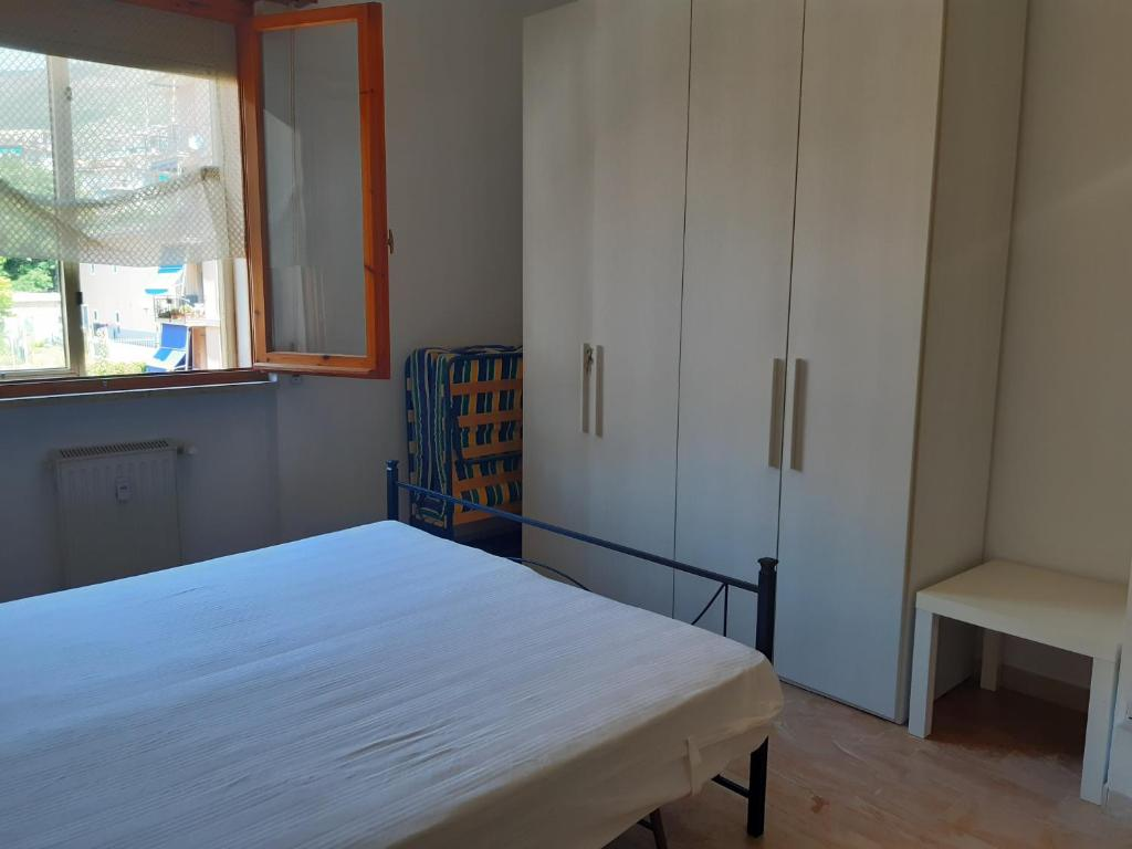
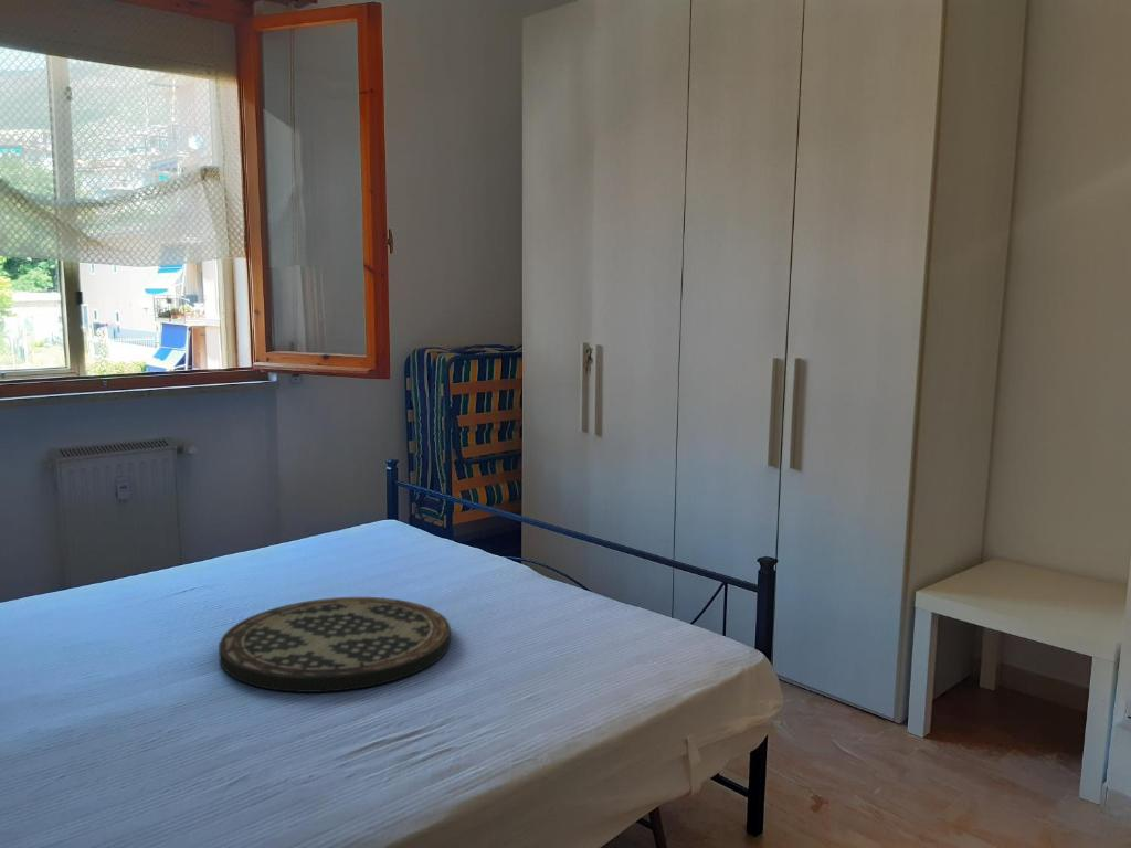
+ tray [218,596,452,693]
